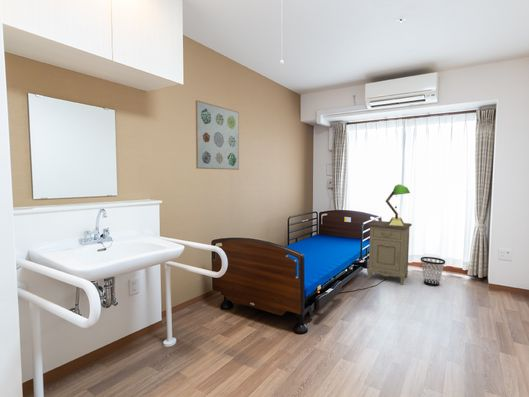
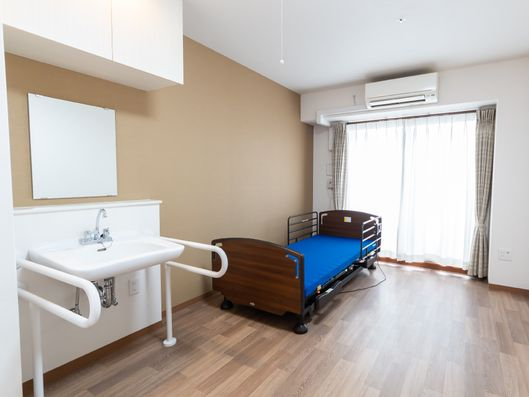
- nightstand [366,220,413,286]
- wall art [195,99,240,171]
- wastebasket [420,256,446,287]
- table lamp [385,183,411,226]
